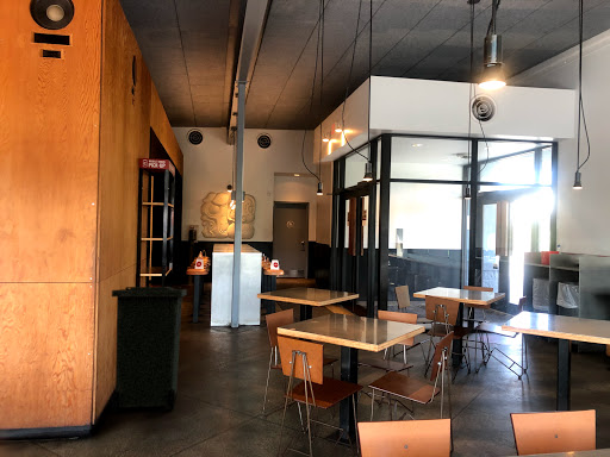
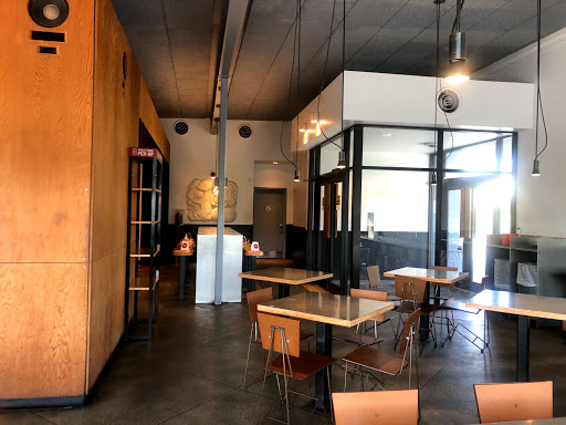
- trash bin [110,286,188,413]
